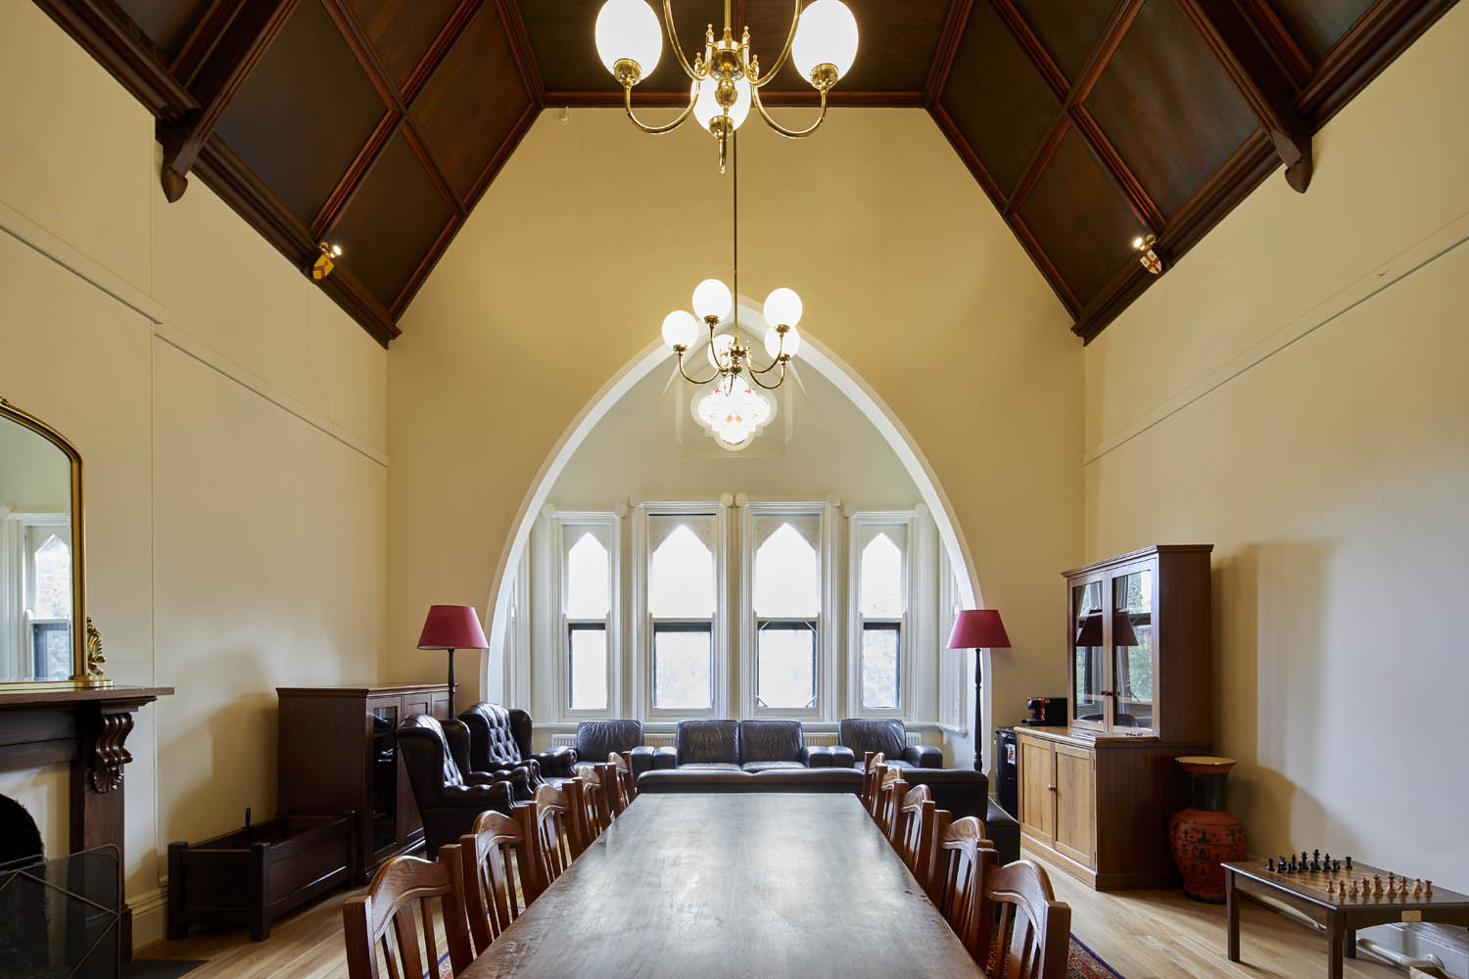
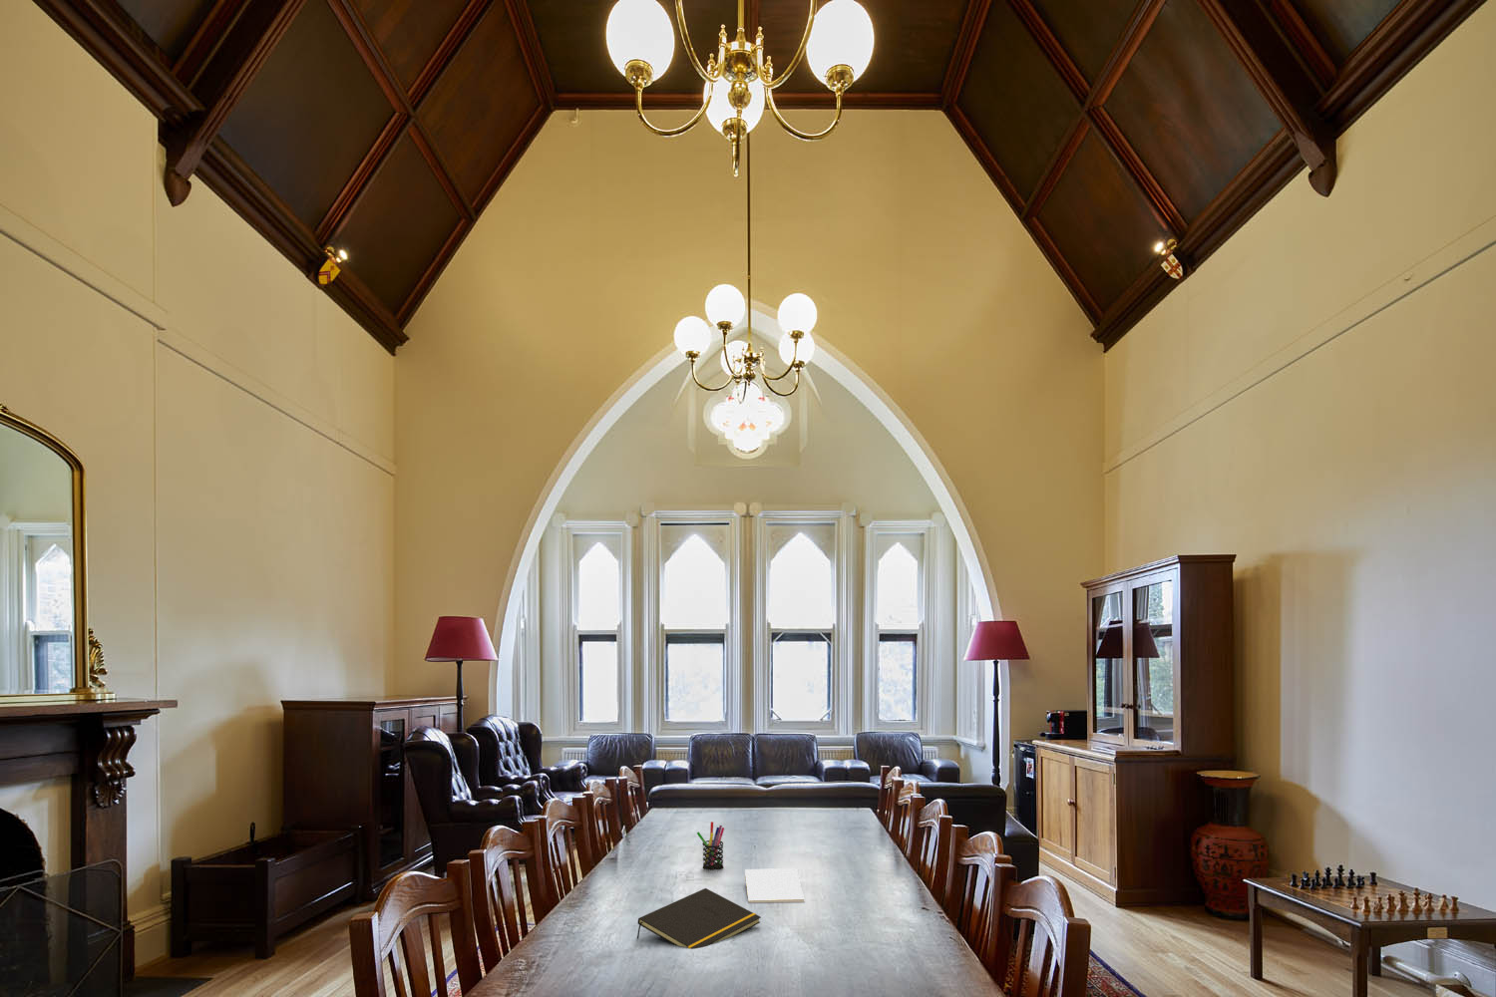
+ notepad [637,887,762,950]
+ pen holder [696,820,725,871]
+ book [744,868,805,904]
